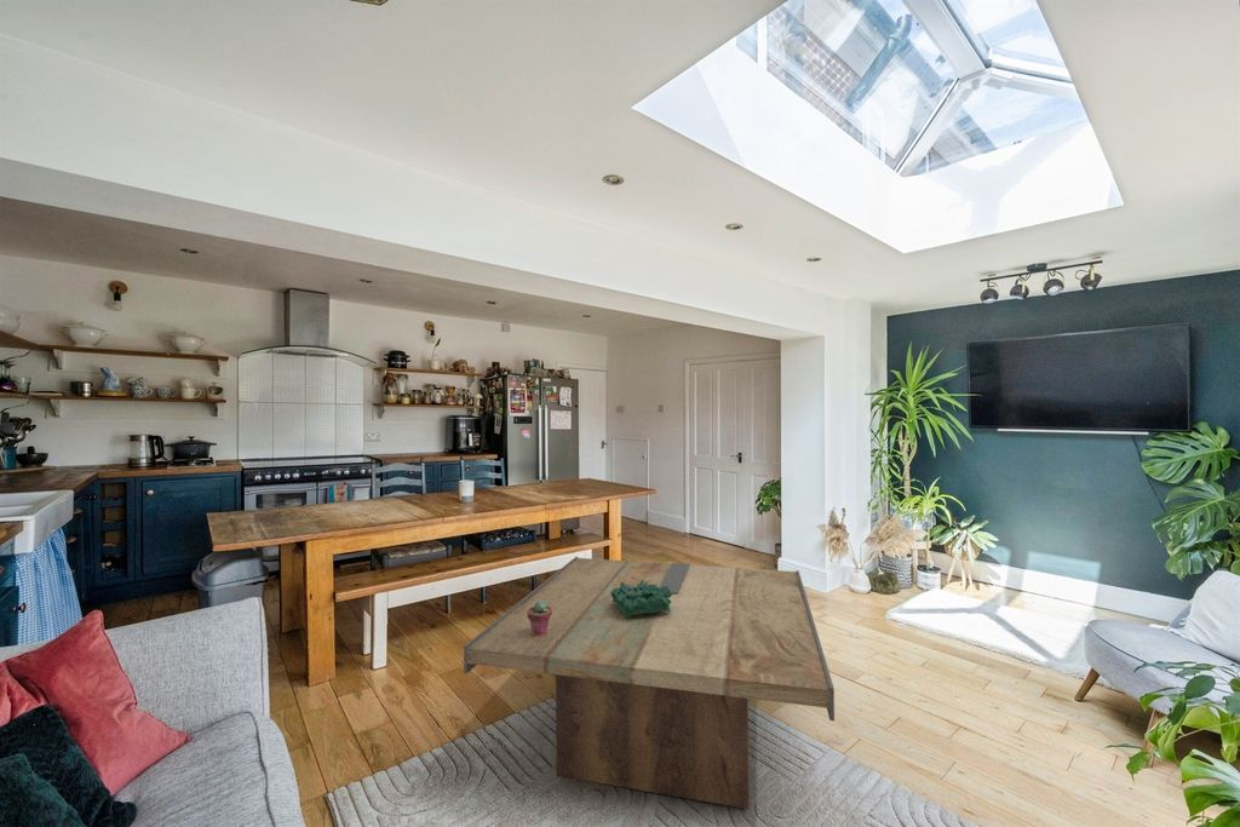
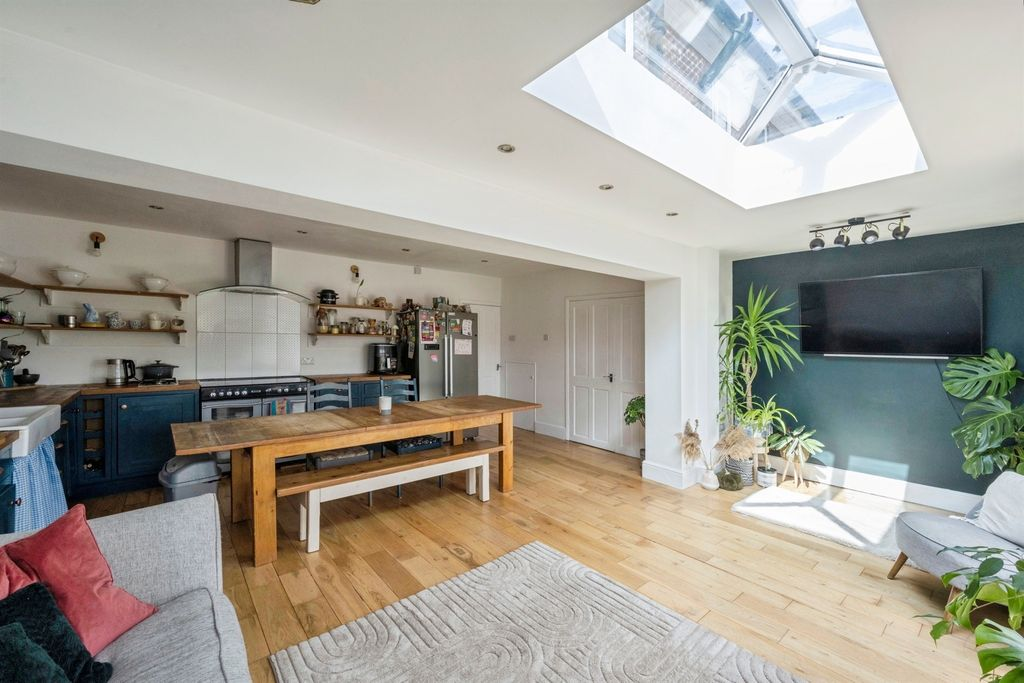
- potted succulent [527,601,552,636]
- decorative bowl [610,580,673,619]
- coffee table [463,556,836,810]
